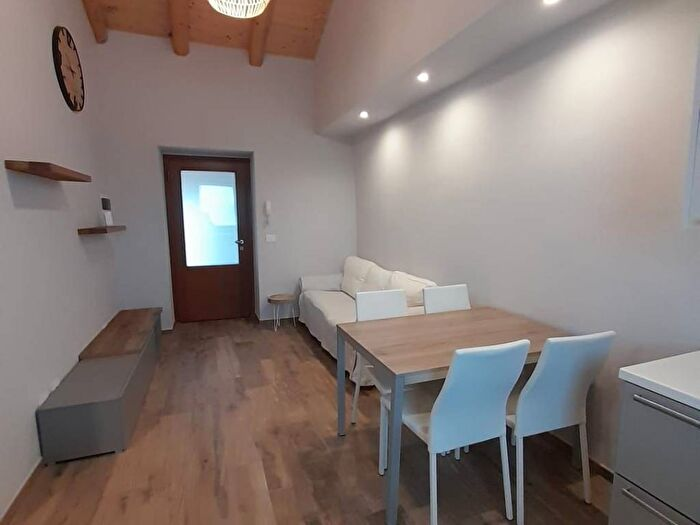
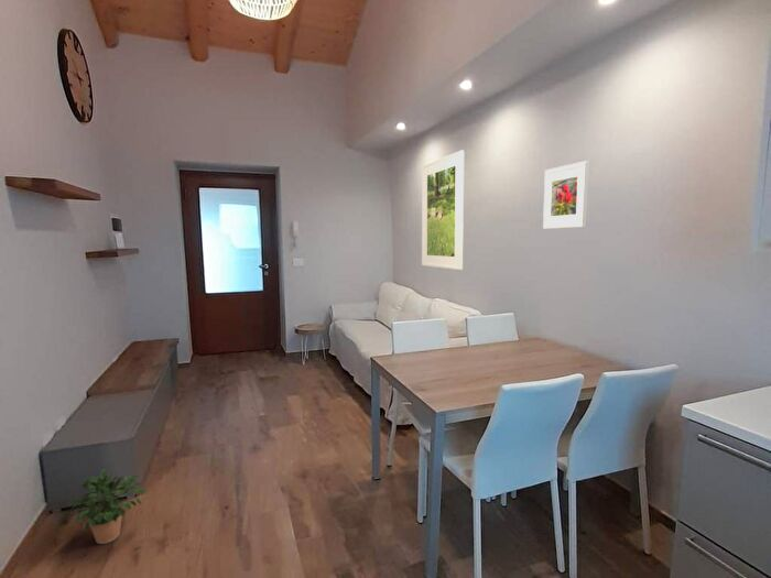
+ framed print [542,160,589,230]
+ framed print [421,149,465,271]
+ potted plant [66,468,148,545]
